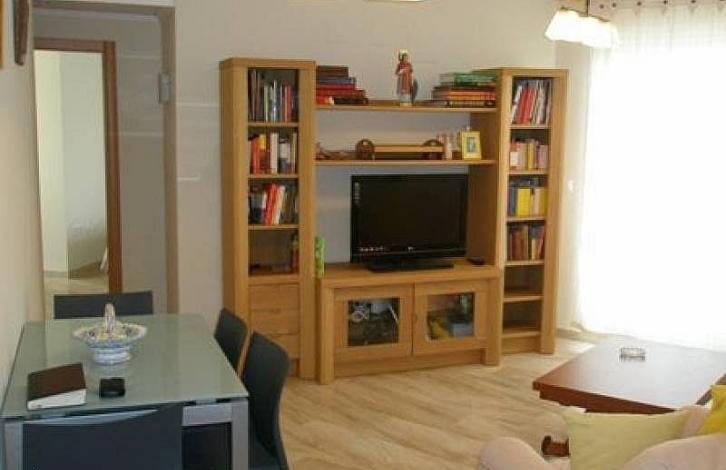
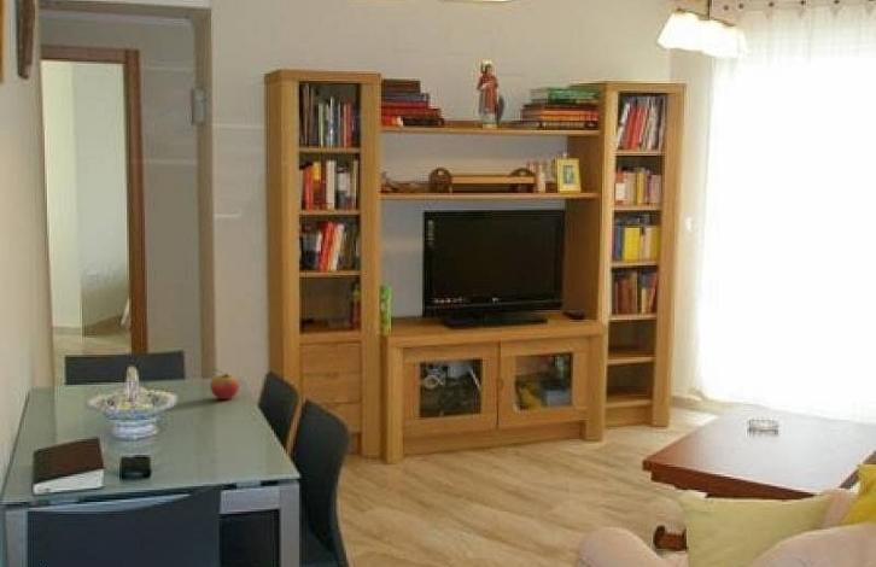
+ fruit [209,368,240,401]
